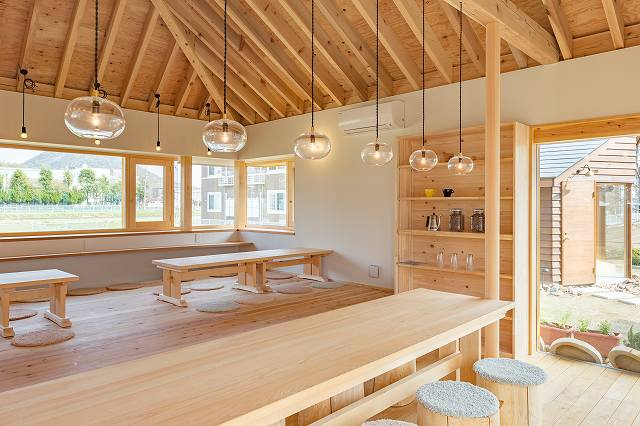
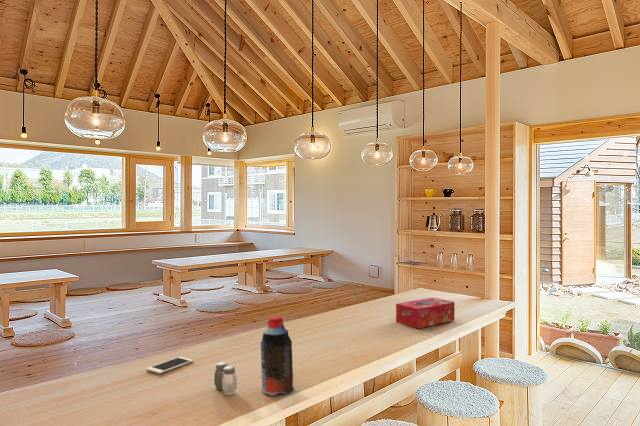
+ tissue box [395,297,455,329]
+ cell phone [145,356,194,375]
+ bottle [260,315,294,397]
+ salt and pepper shaker [213,361,238,396]
